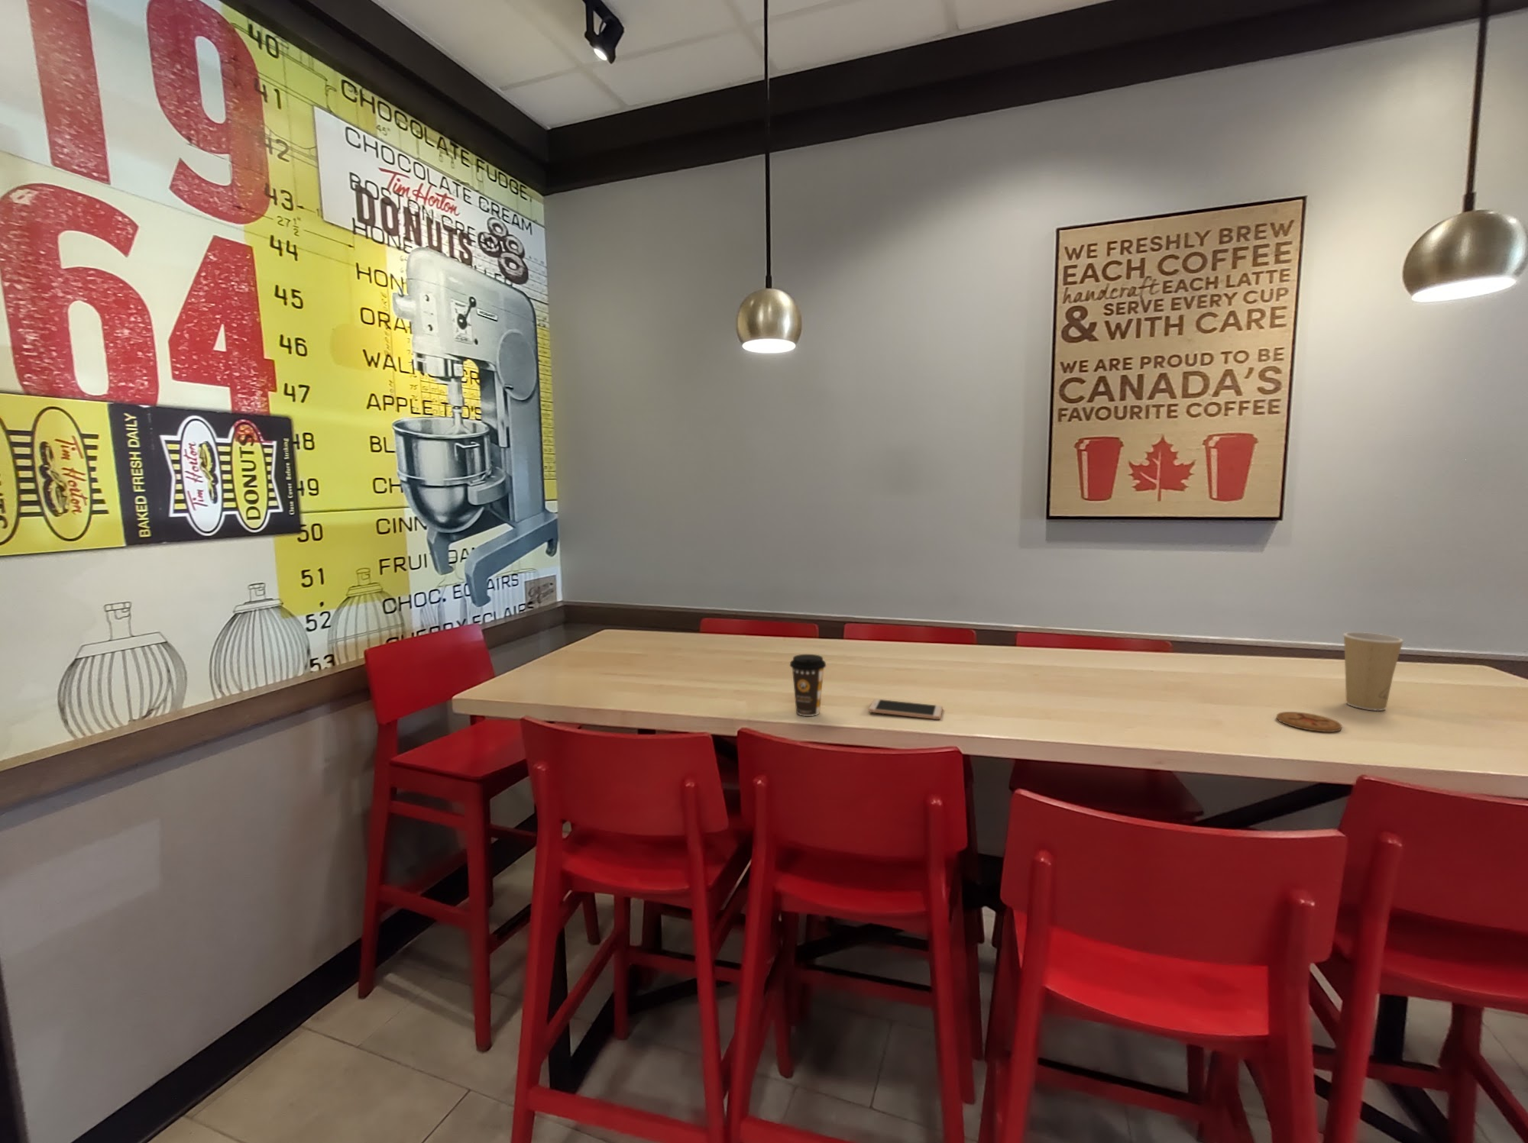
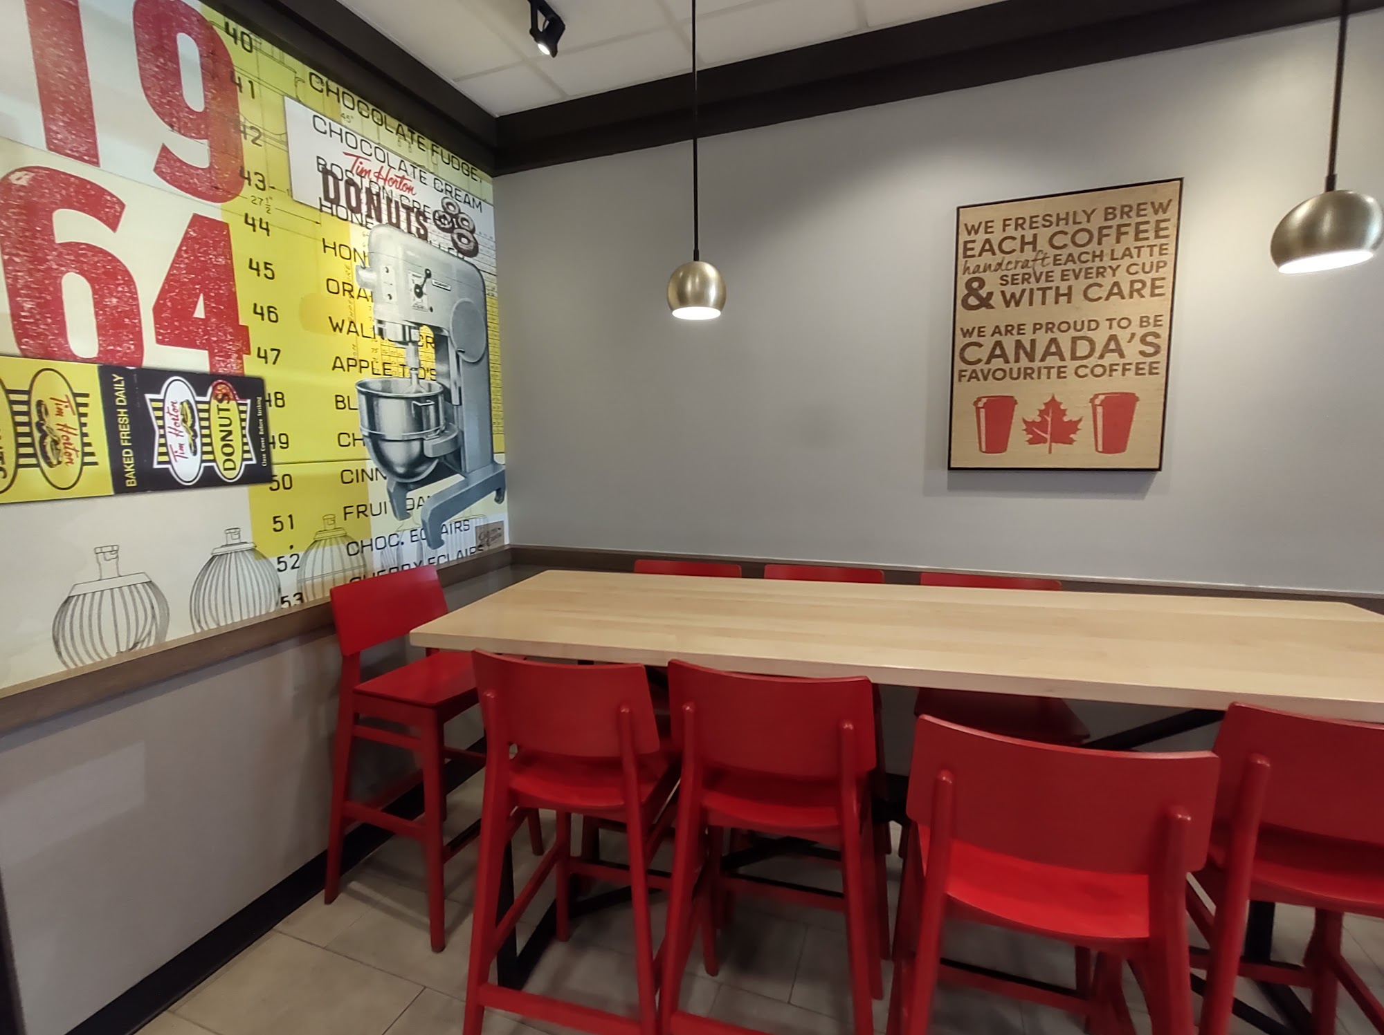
- paper cup [1343,632,1404,712]
- coaster [1276,711,1343,734]
- coffee cup [789,653,826,717]
- smartphone [867,699,943,720]
